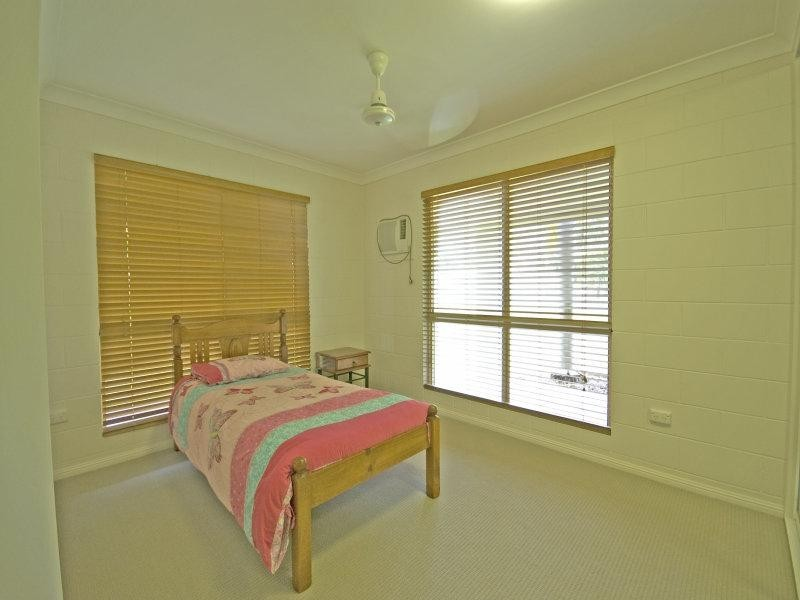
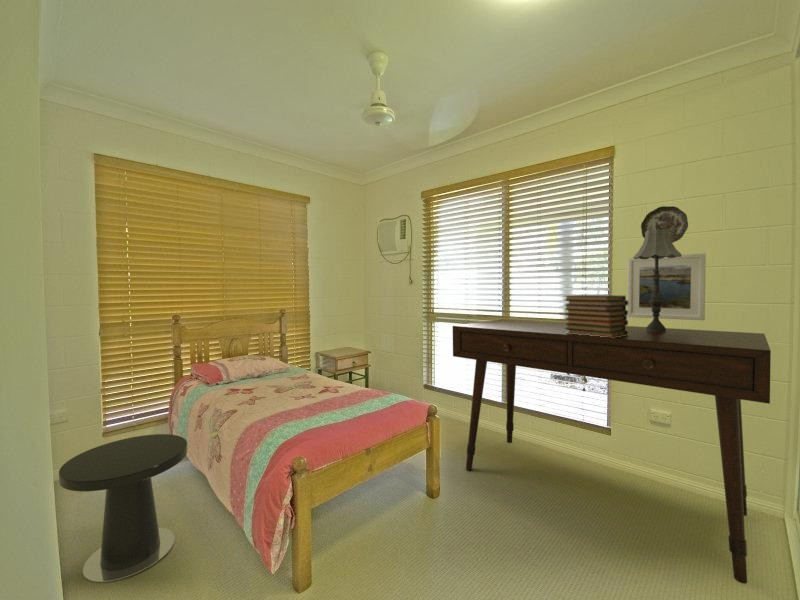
+ side table [58,433,188,583]
+ decorative plate [640,205,689,243]
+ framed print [626,252,707,321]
+ table lamp [632,229,682,331]
+ desk [452,318,772,585]
+ book stack [563,294,629,338]
